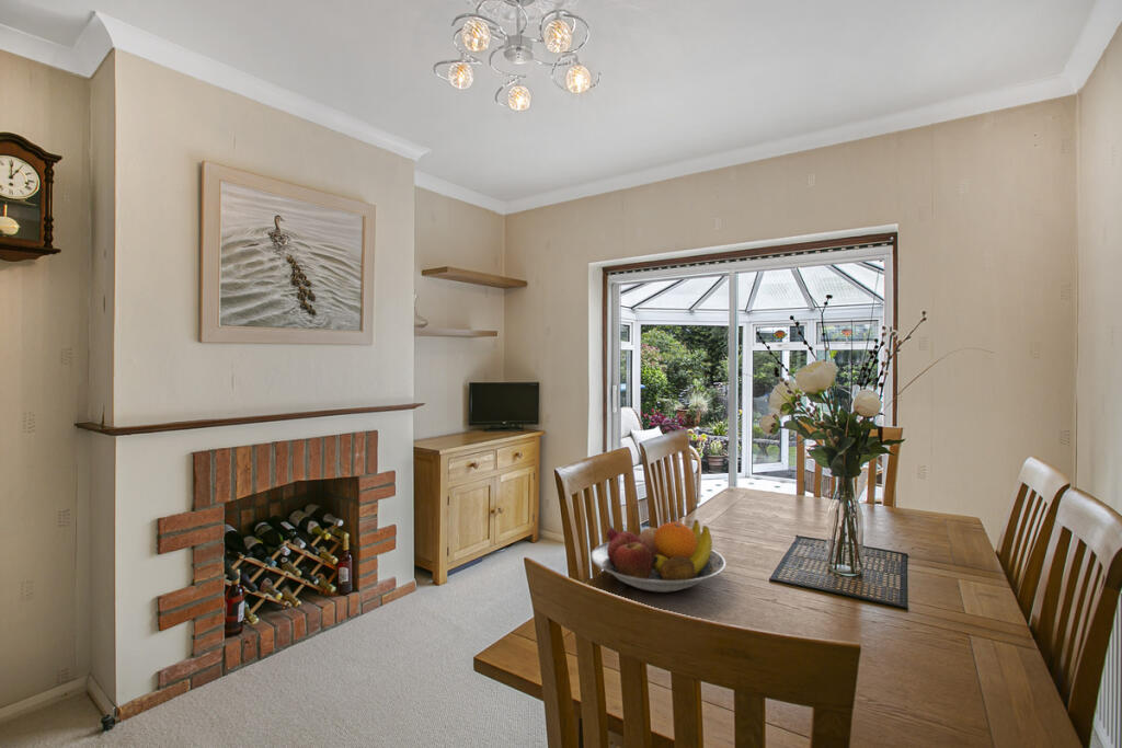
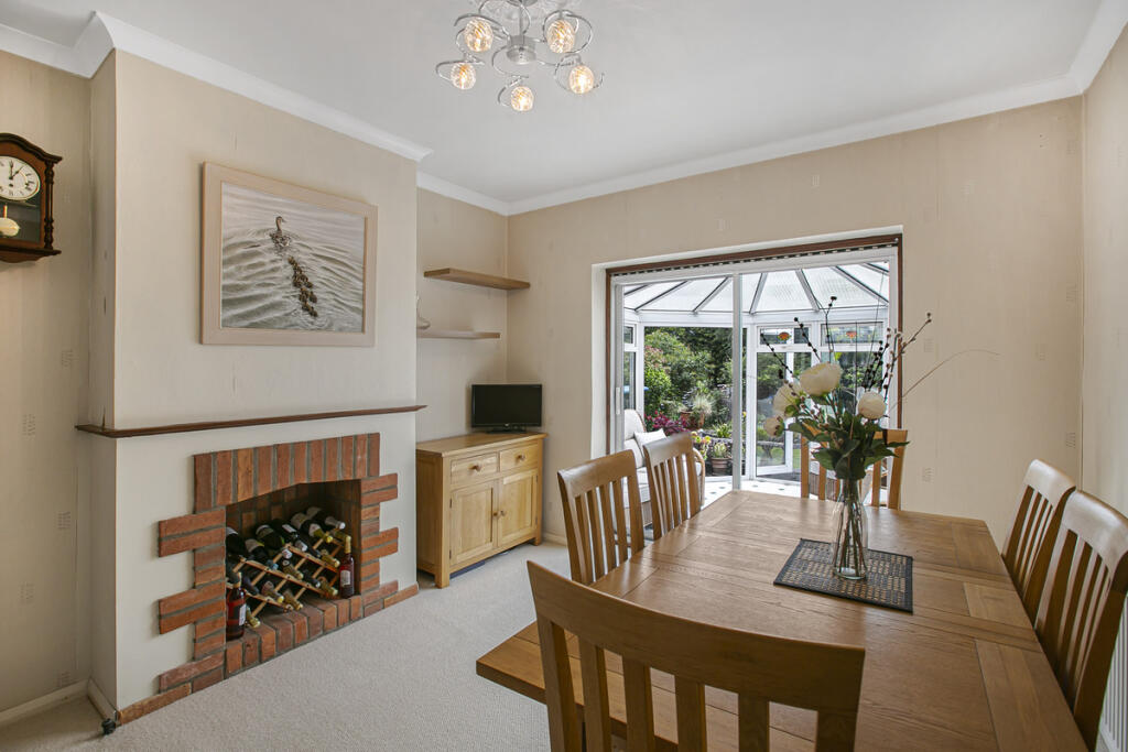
- fruit bowl [589,518,726,594]
